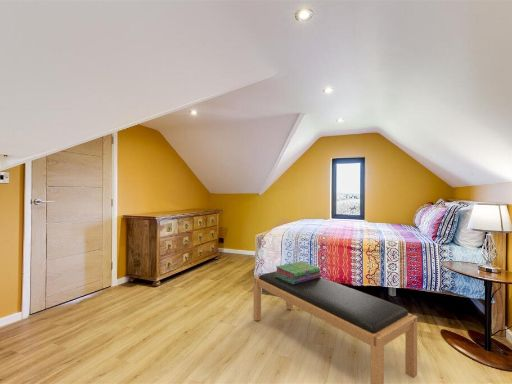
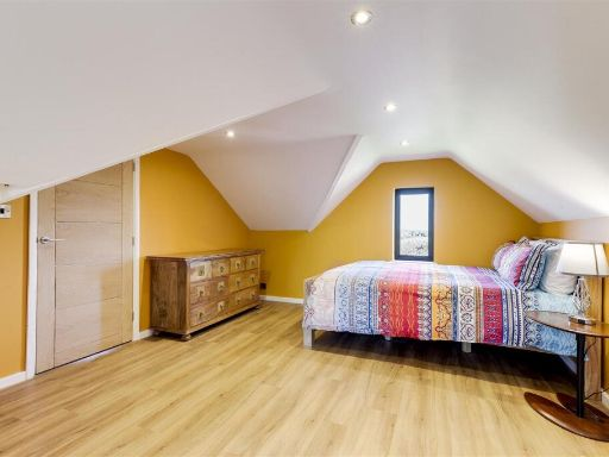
- stack of books [274,261,322,284]
- bench [253,270,418,384]
